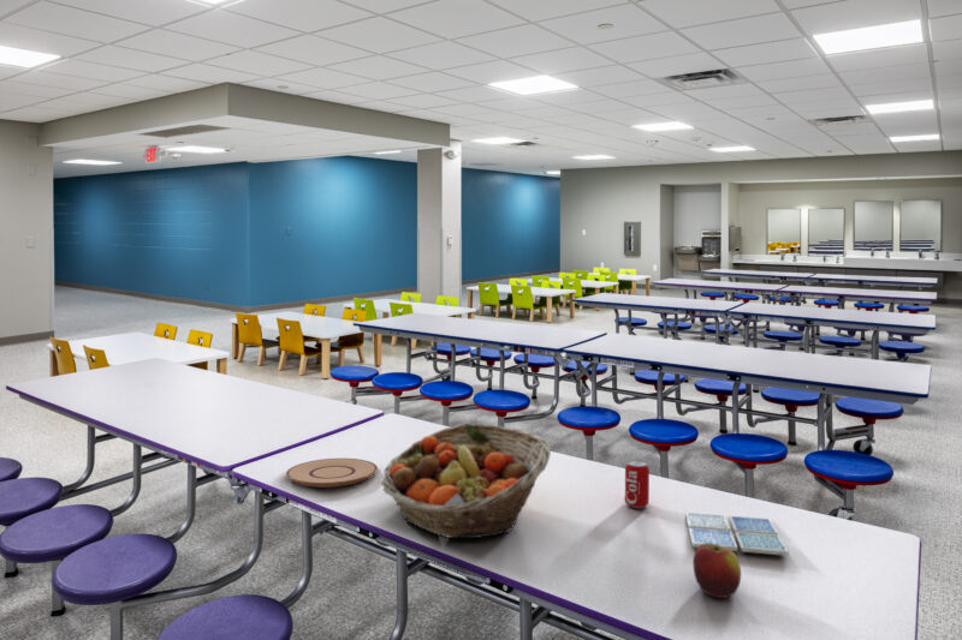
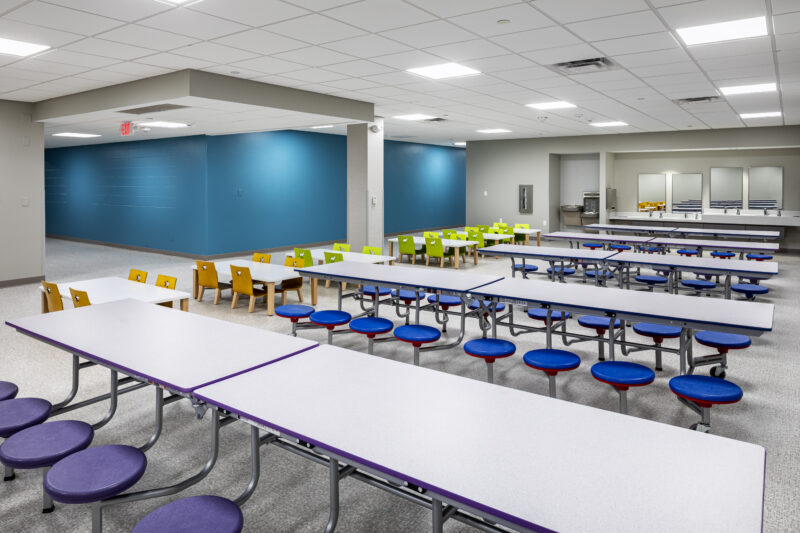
- plate [285,457,379,489]
- fruit basket [380,423,552,539]
- drink coaster [684,512,790,557]
- apple [693,543,742,599]
- beverage can [624,460,651,509]
